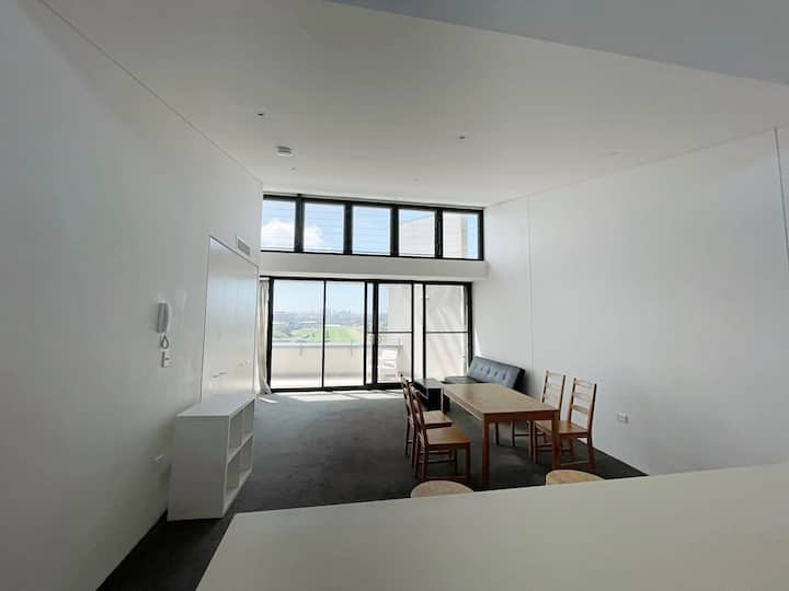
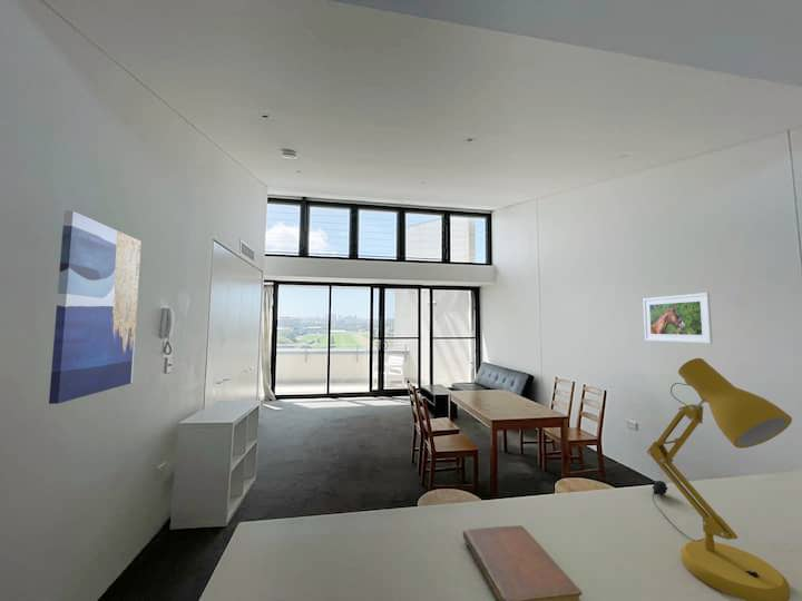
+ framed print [642,292,714,345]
+ desk lamp [646,357,793,601]
+ notebook [462,524,583,601]
+ wall art [48,209,143,405]
